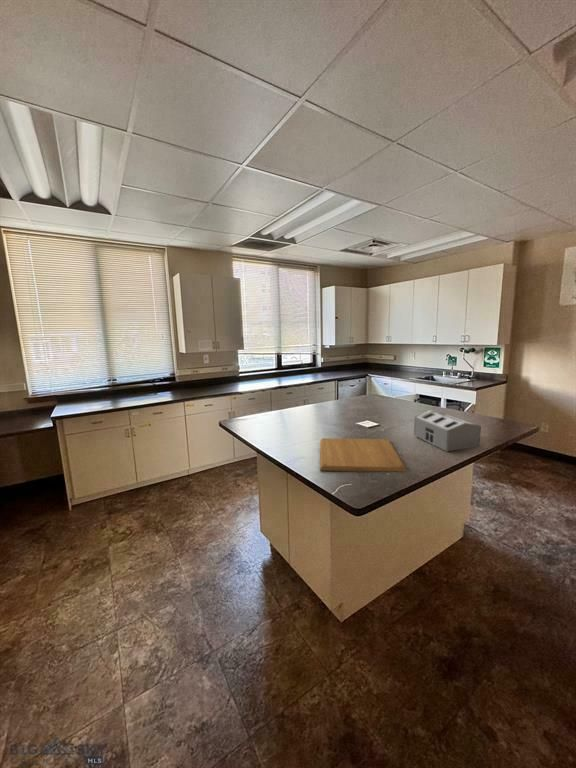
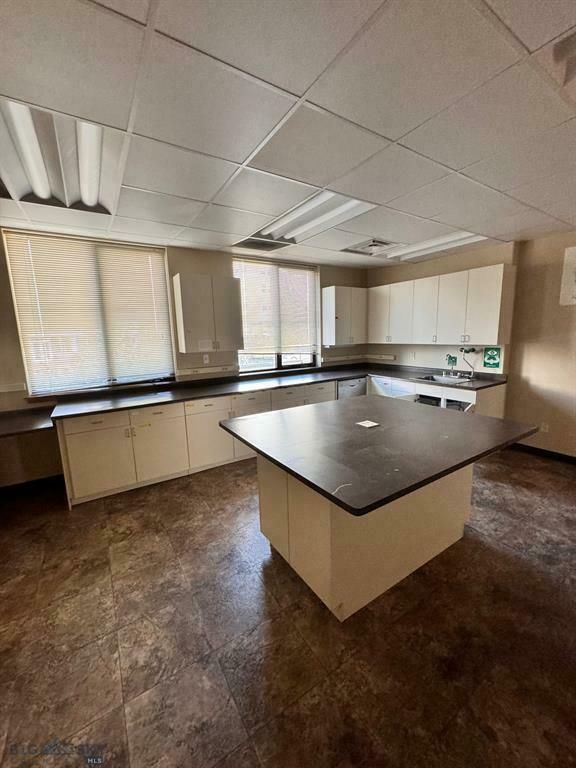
- toaster [413,409,482,452]
- chopping board [319,437,409,473]
